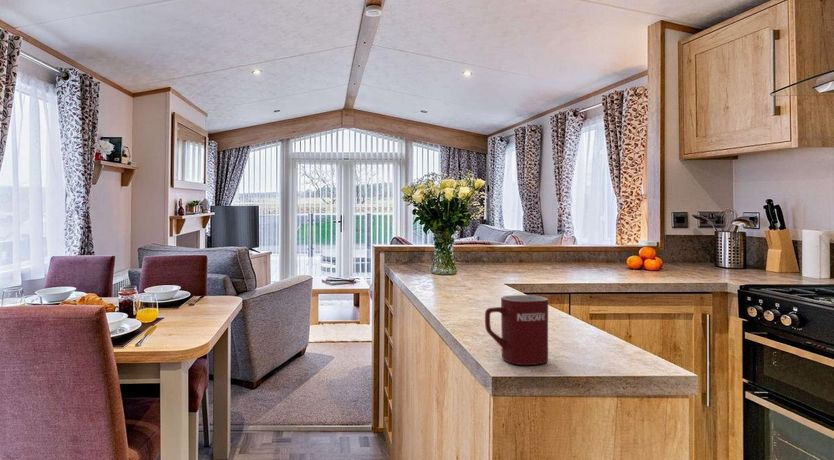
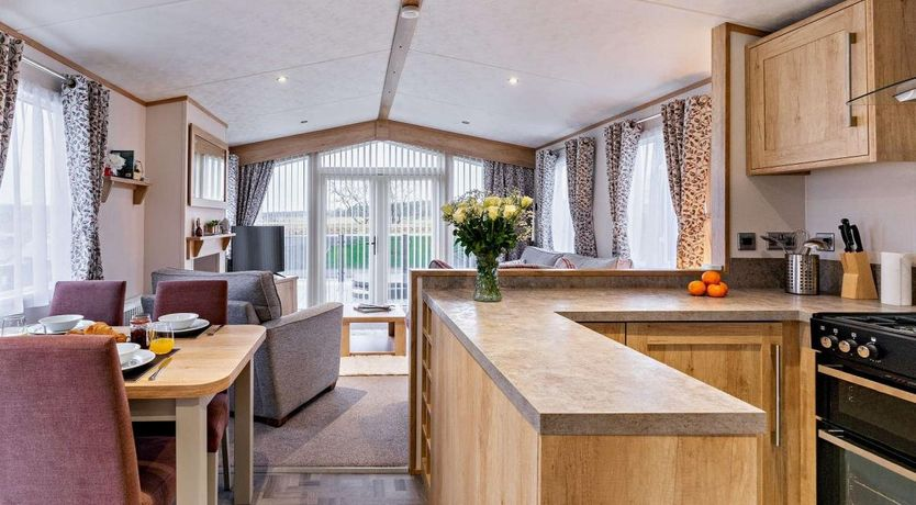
- mug [484,294,549,366]
